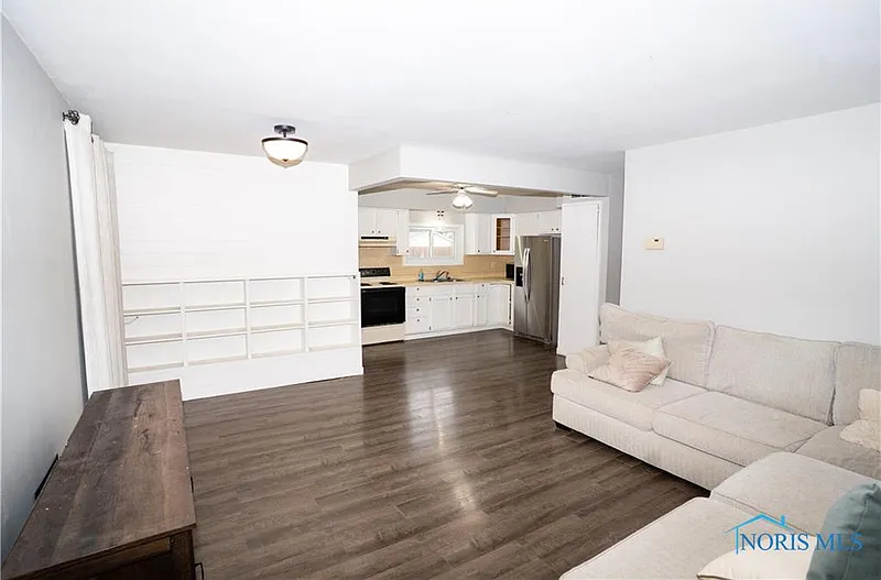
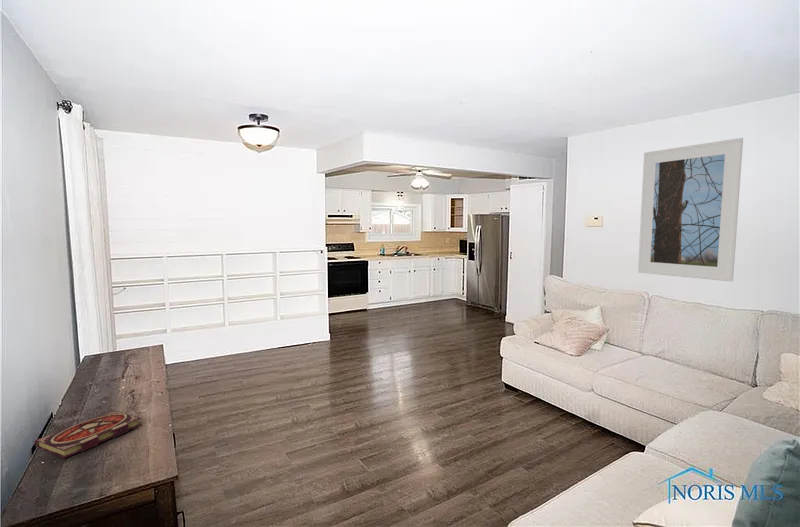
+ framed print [637,137,744,283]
+ book [33,410,142,459]
